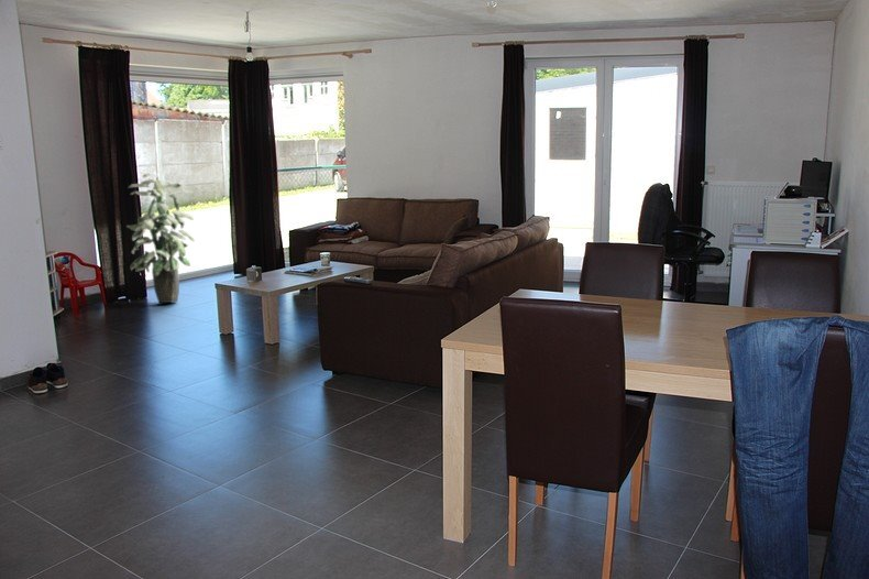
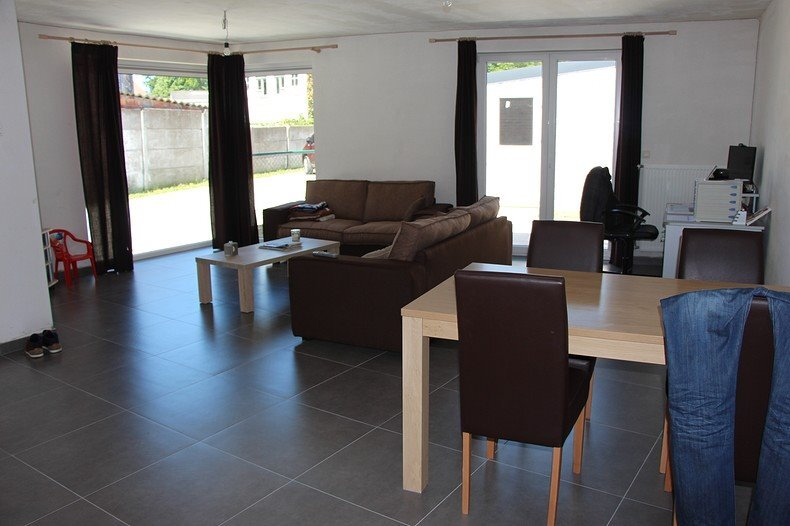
- indoor plant [125,173,196,304]
